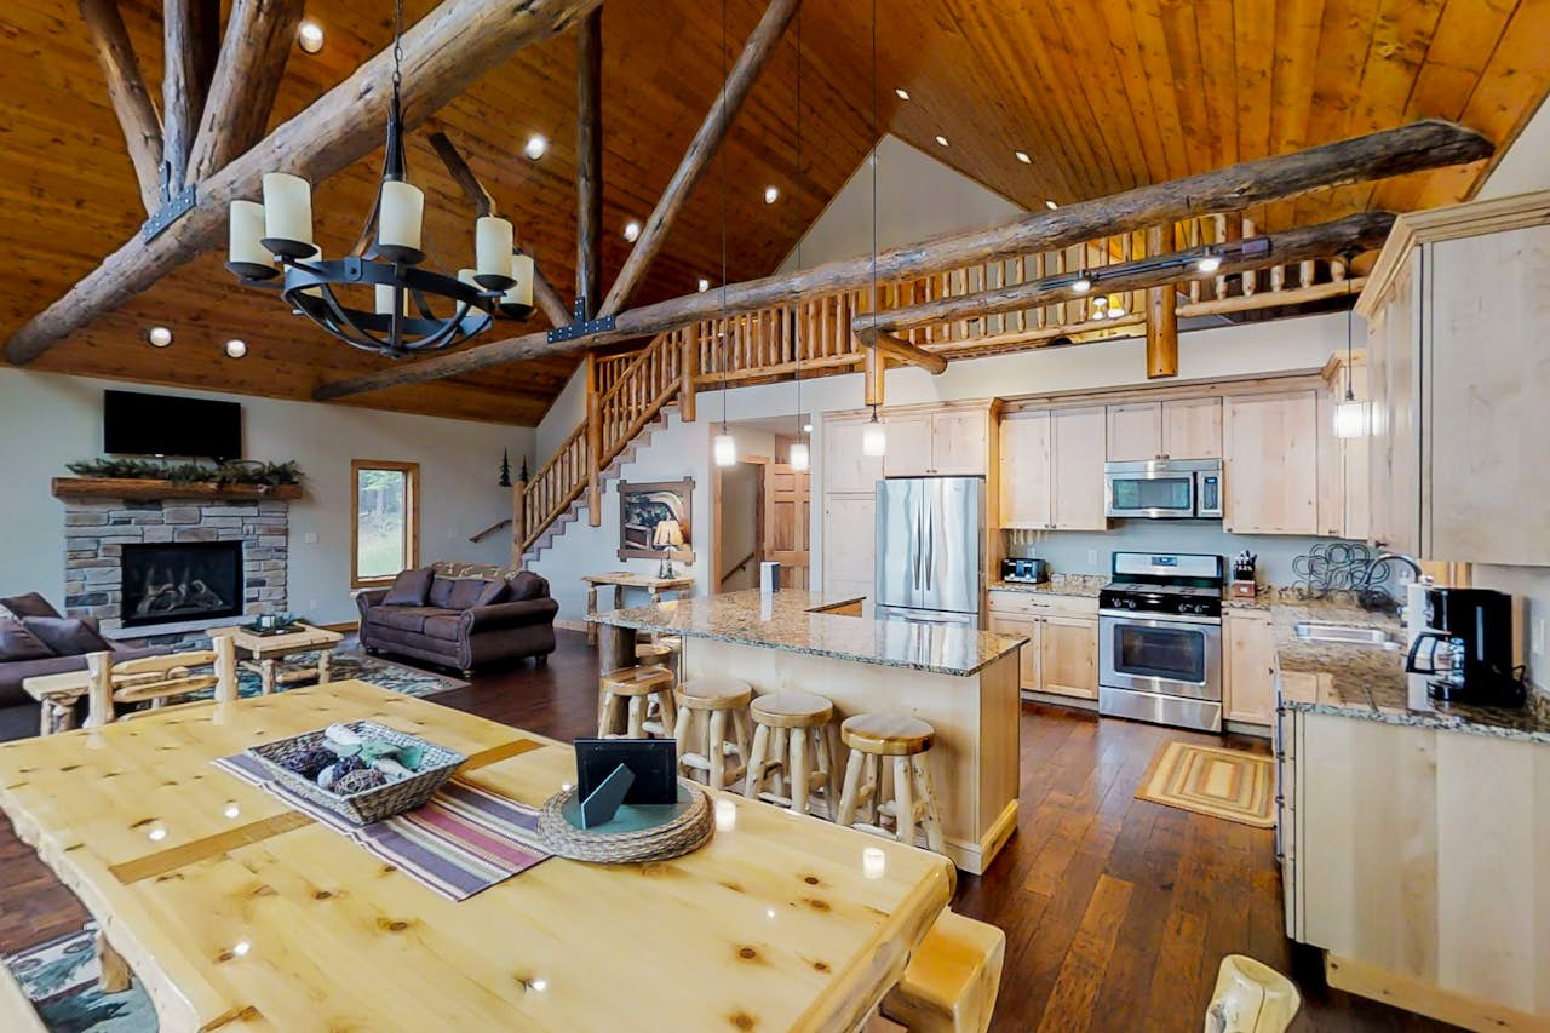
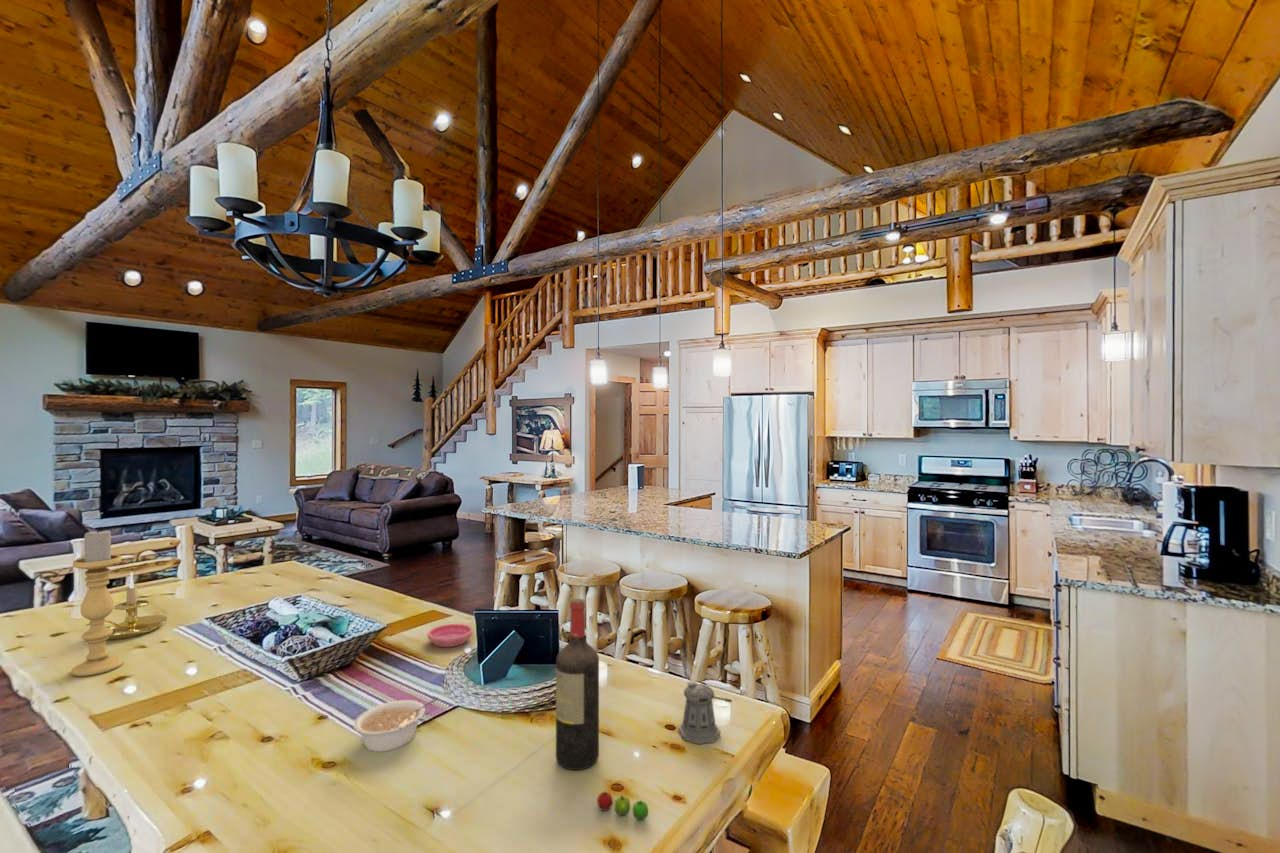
+ apple [596,790,649,821]
+ saucer [426,623,474,648]
+ wine bottle [555,598,600,771]
+ pepper shaker [677,680,733,745]
+ legume [353,696,440,753]
+ candle holder [70,528,124,677]
+ candle holder [86,571,168,641]
